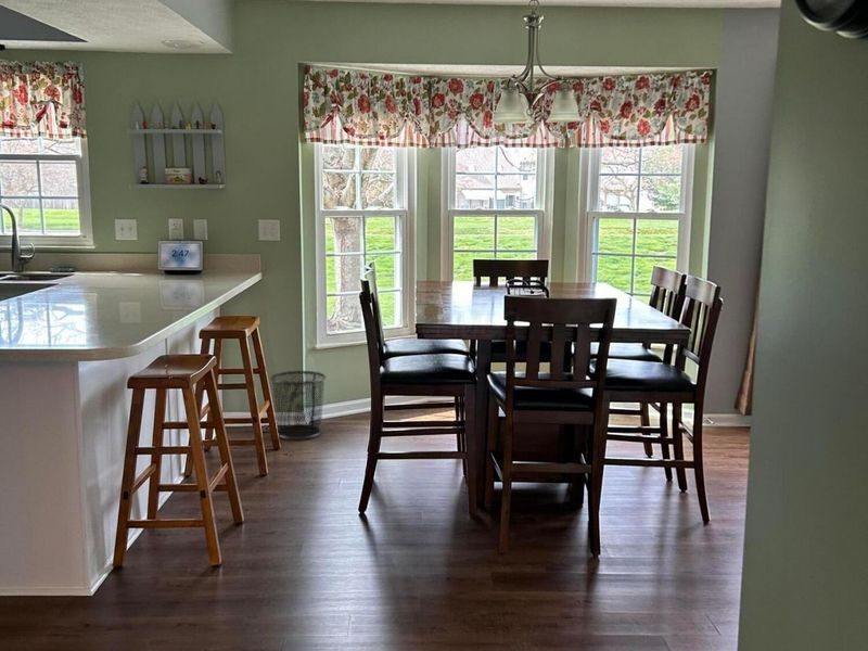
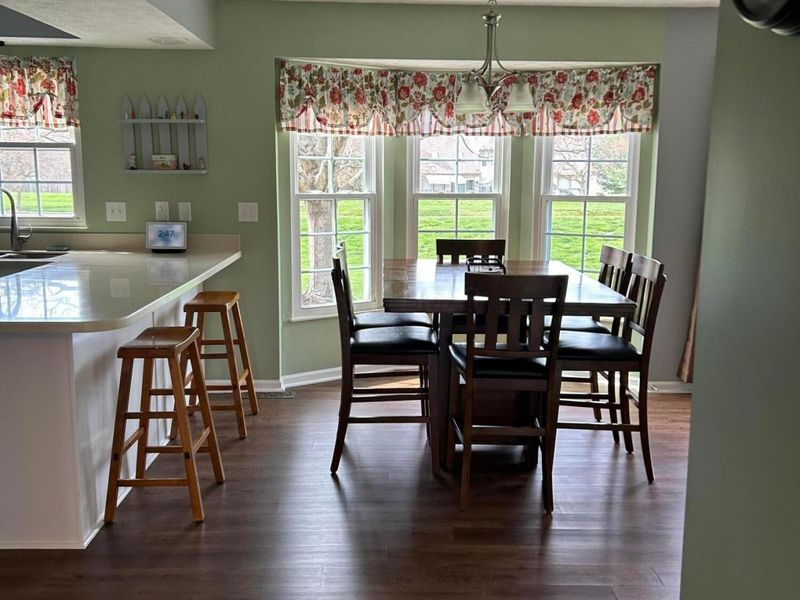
- waste bin [269,370,327,441]
